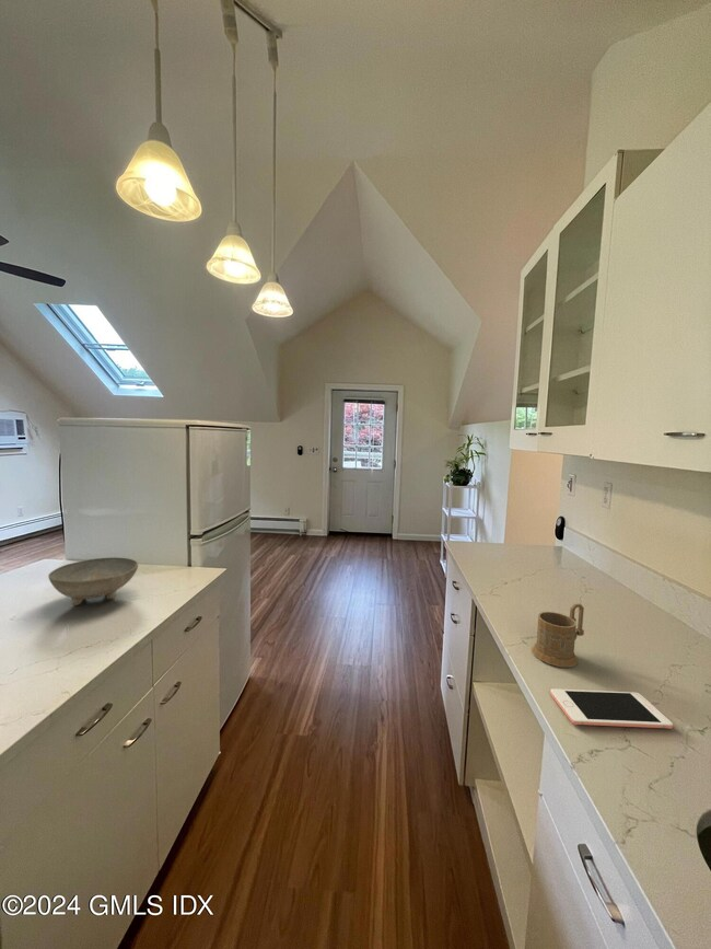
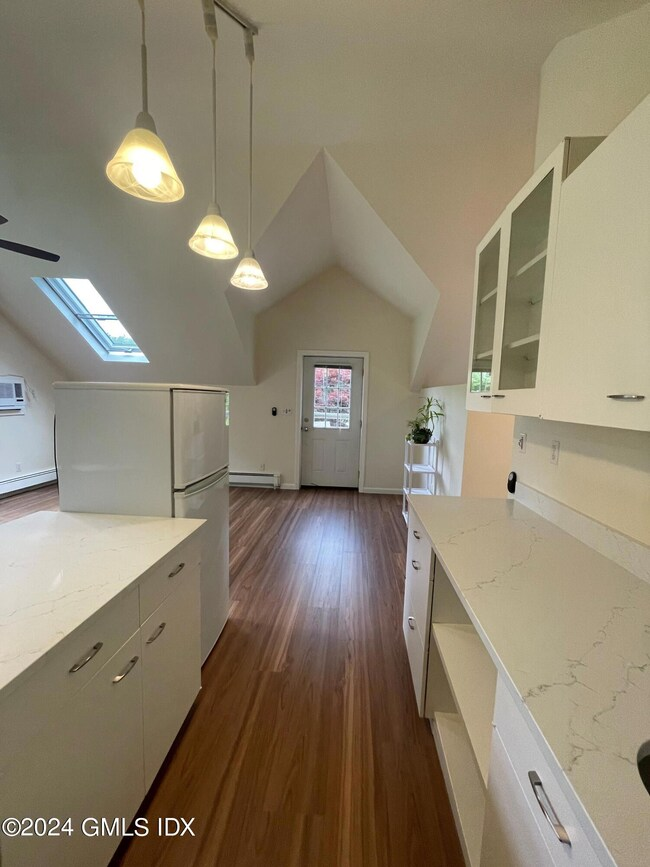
- cell phone [549,688,674,730]
- bowl [47,556,139,606]
- mug [531,602,585,669]
